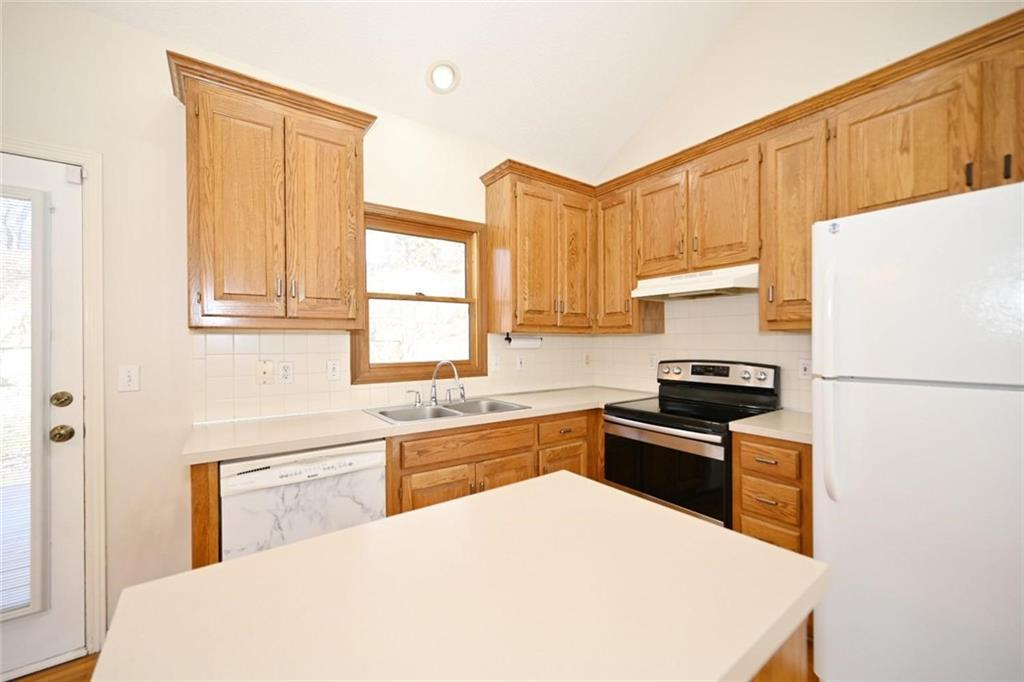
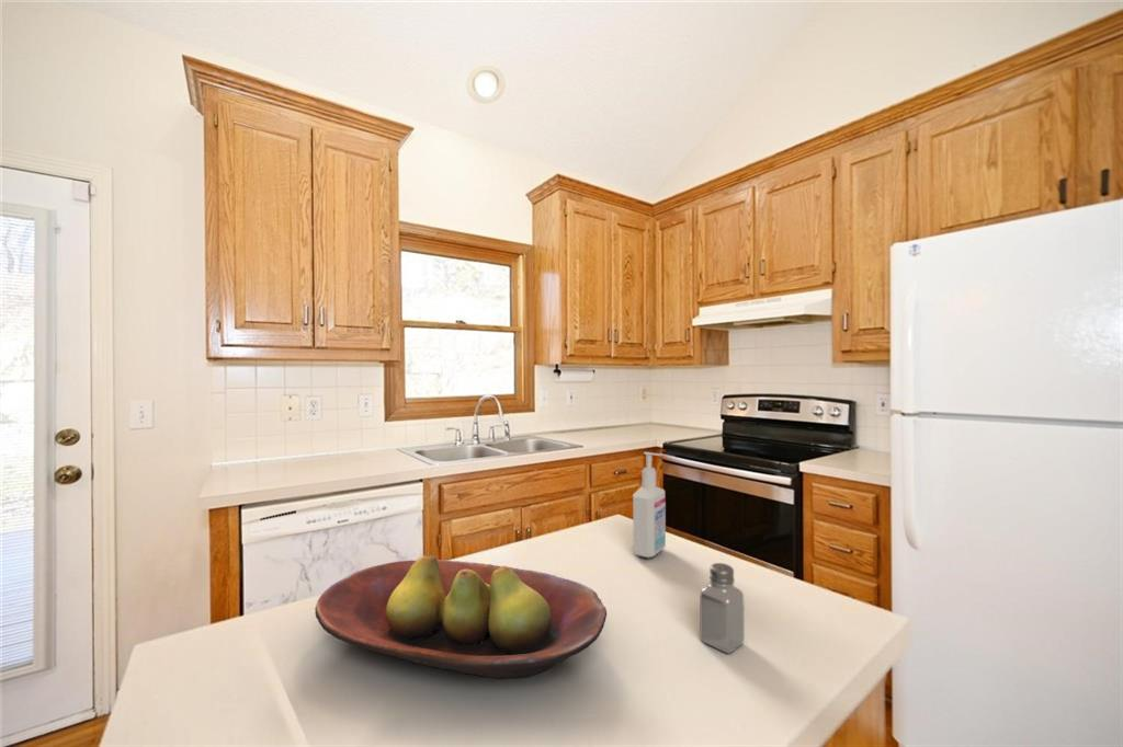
+ fruit bowl [314,553,608,680]
+ bottle [632,451,667,560]
+ saltshaker [699,562,746,655]
